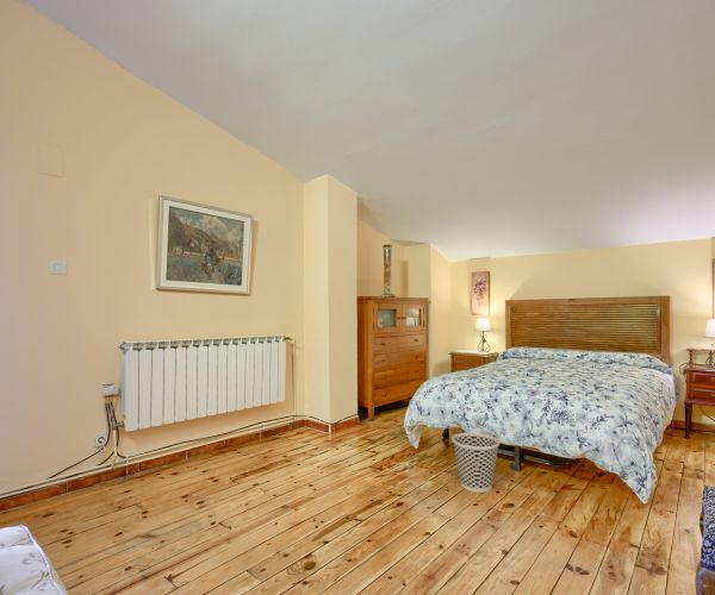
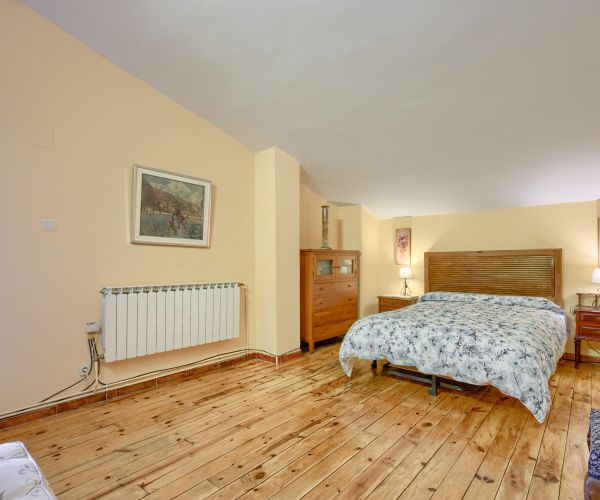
- wastebasket [450,431,500,494]
